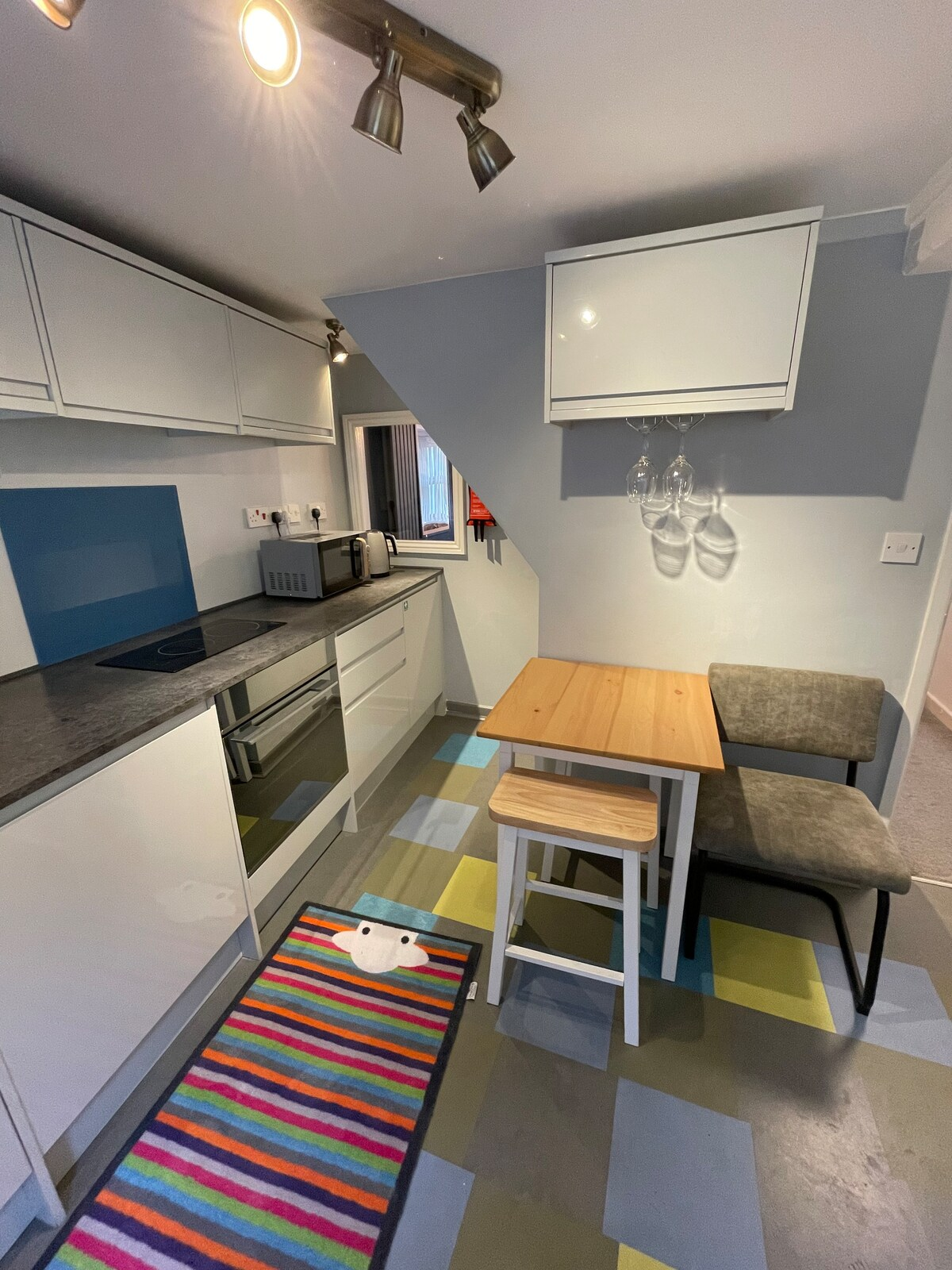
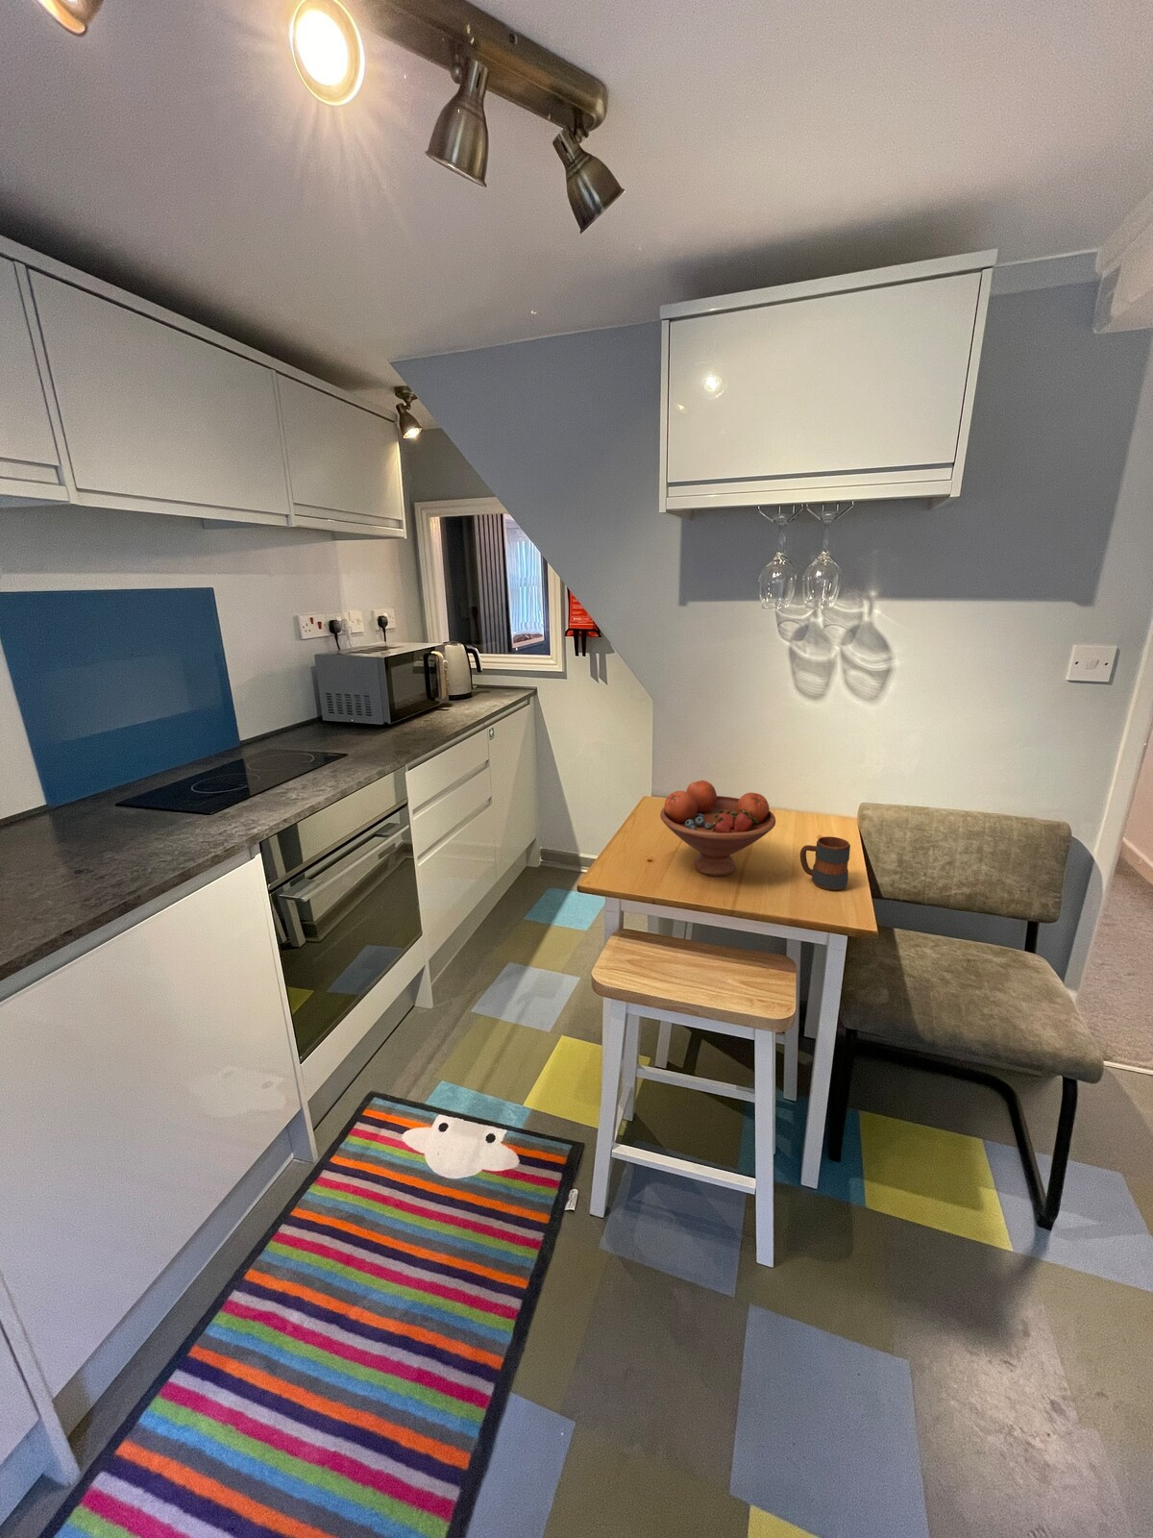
+ fruit bowl [659,780,776,878]
+ mug [799,836,851,891]
